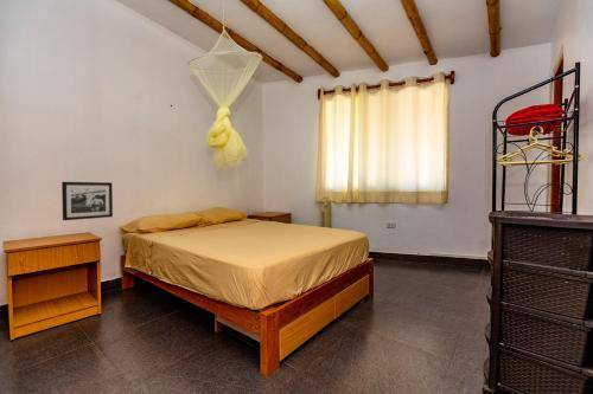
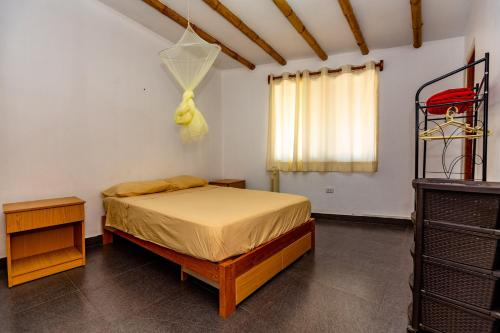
- picture frame [60,181,114,221]
